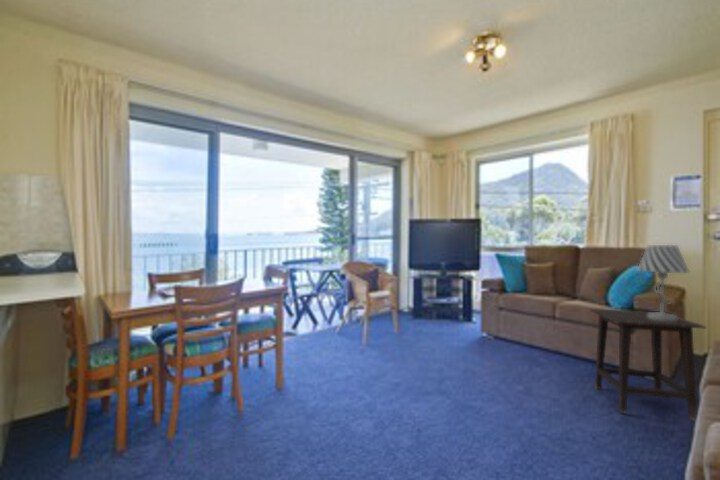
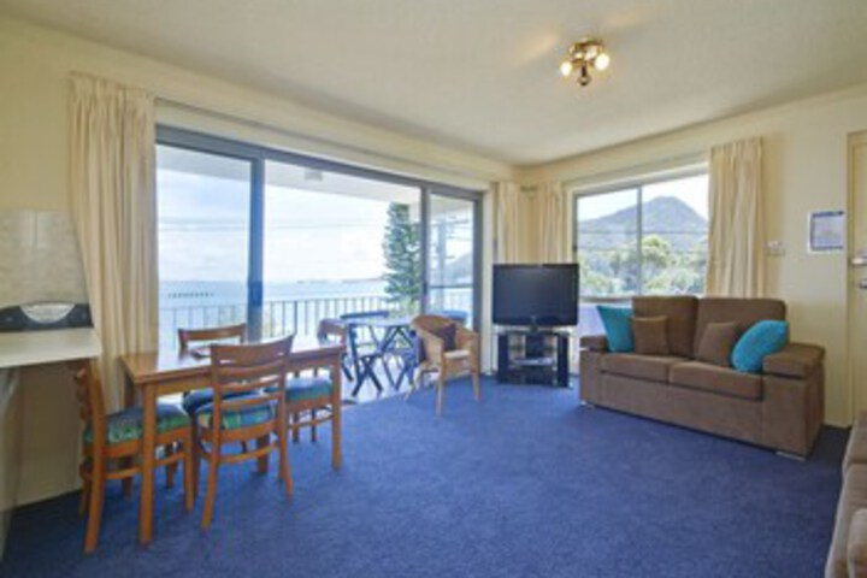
- table lamp [636,244,691,321]
- side table [589,308,707,422]
